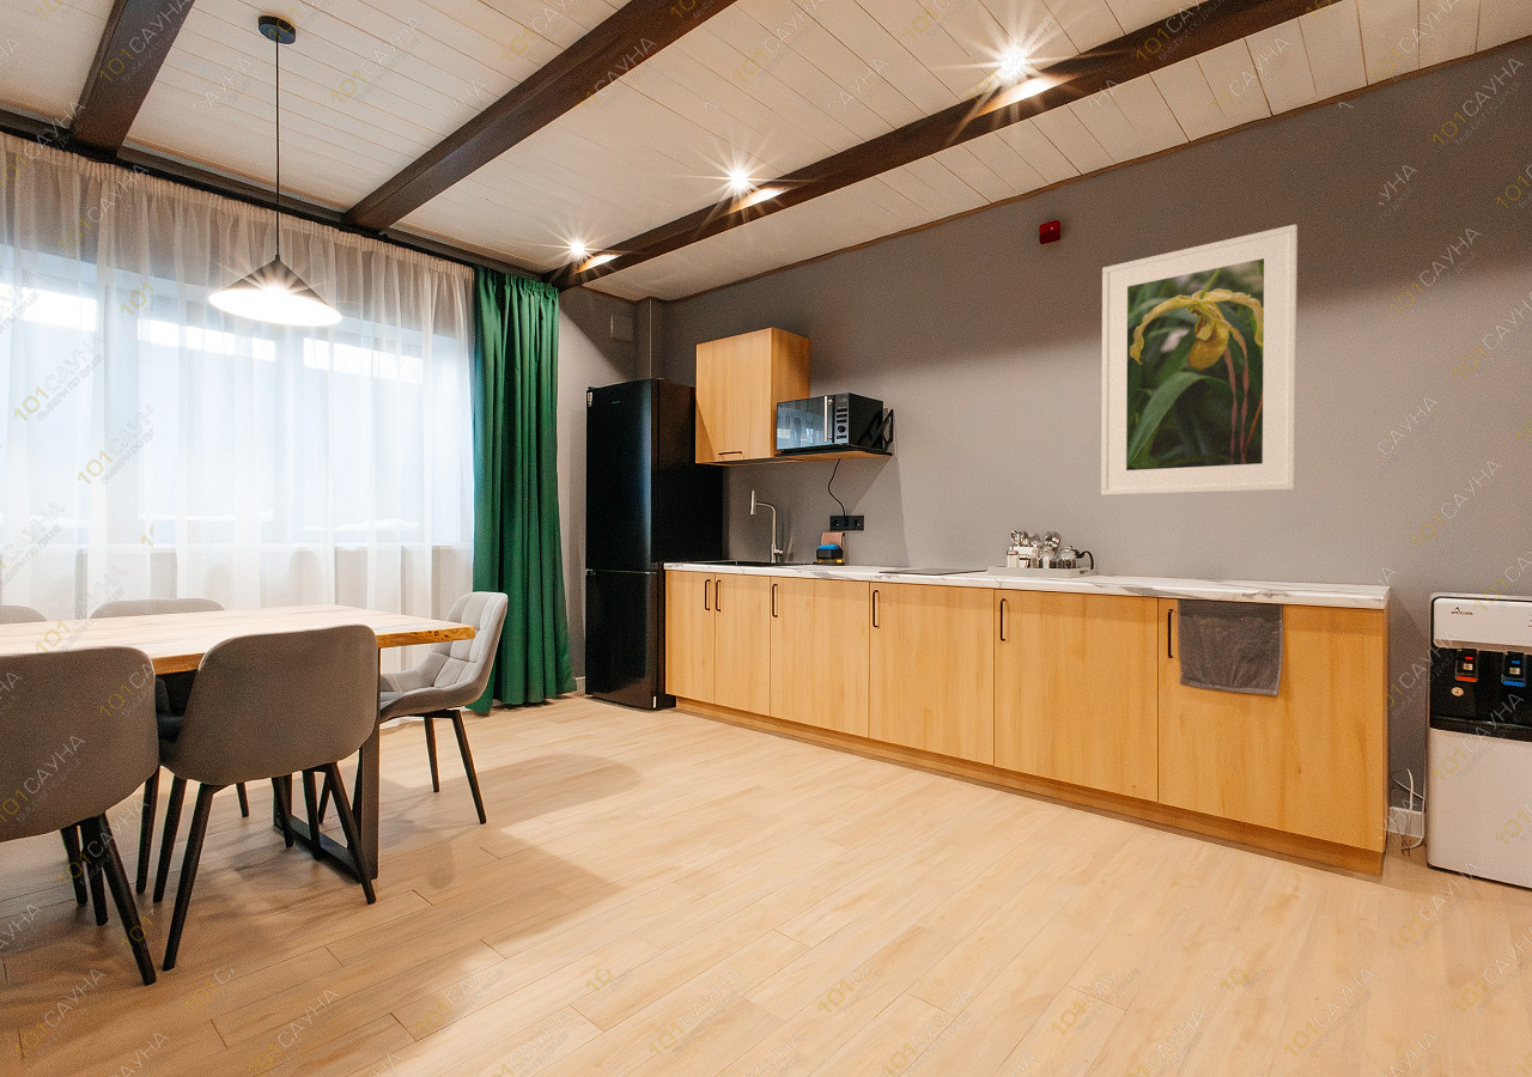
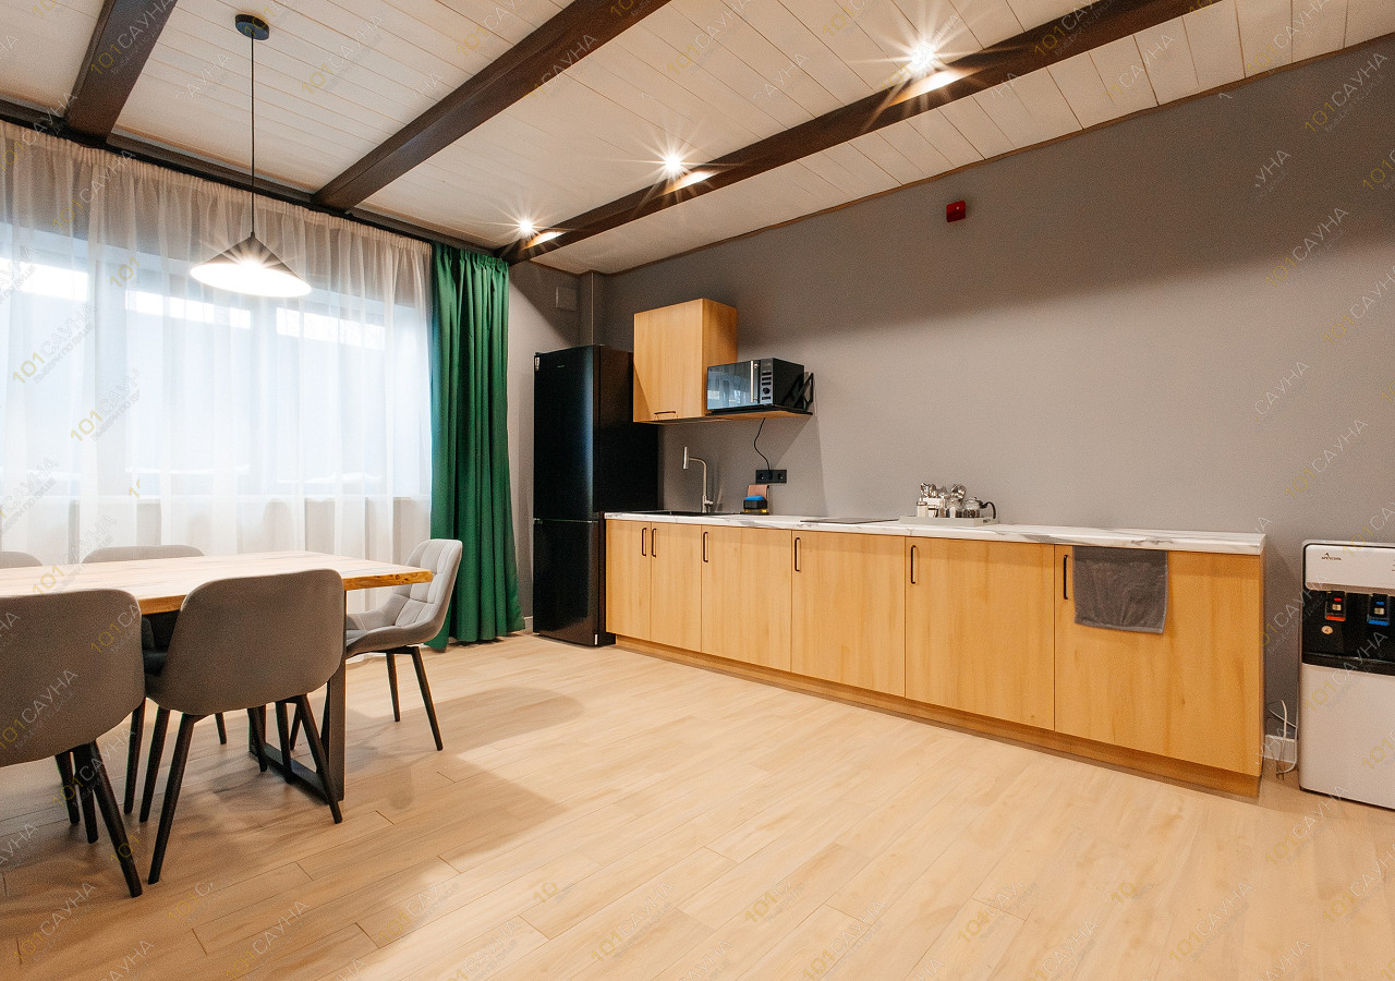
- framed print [1100,223,1299,497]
